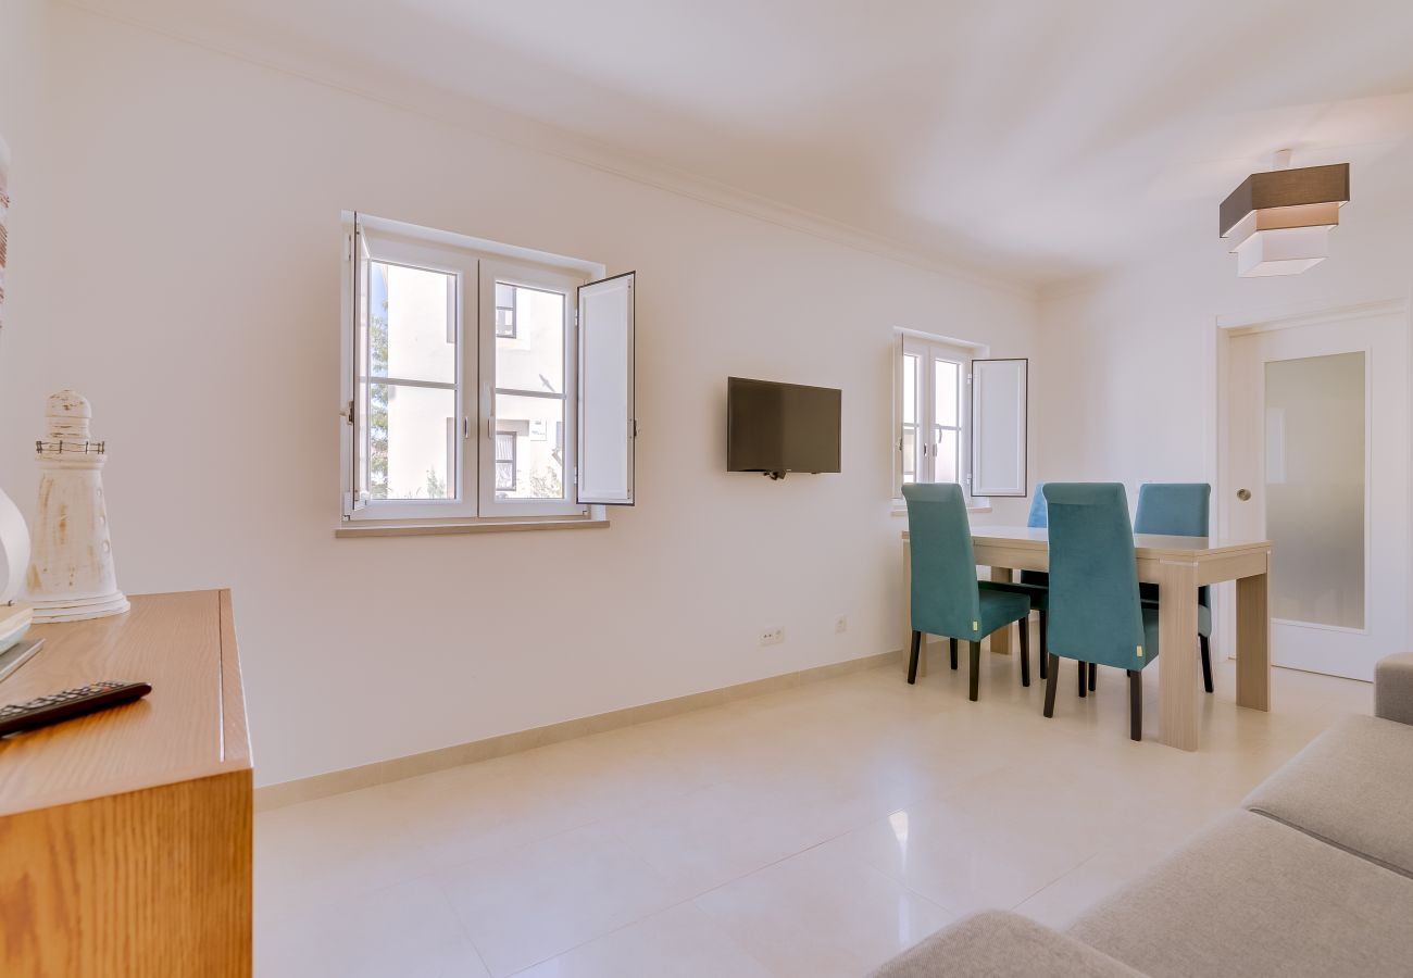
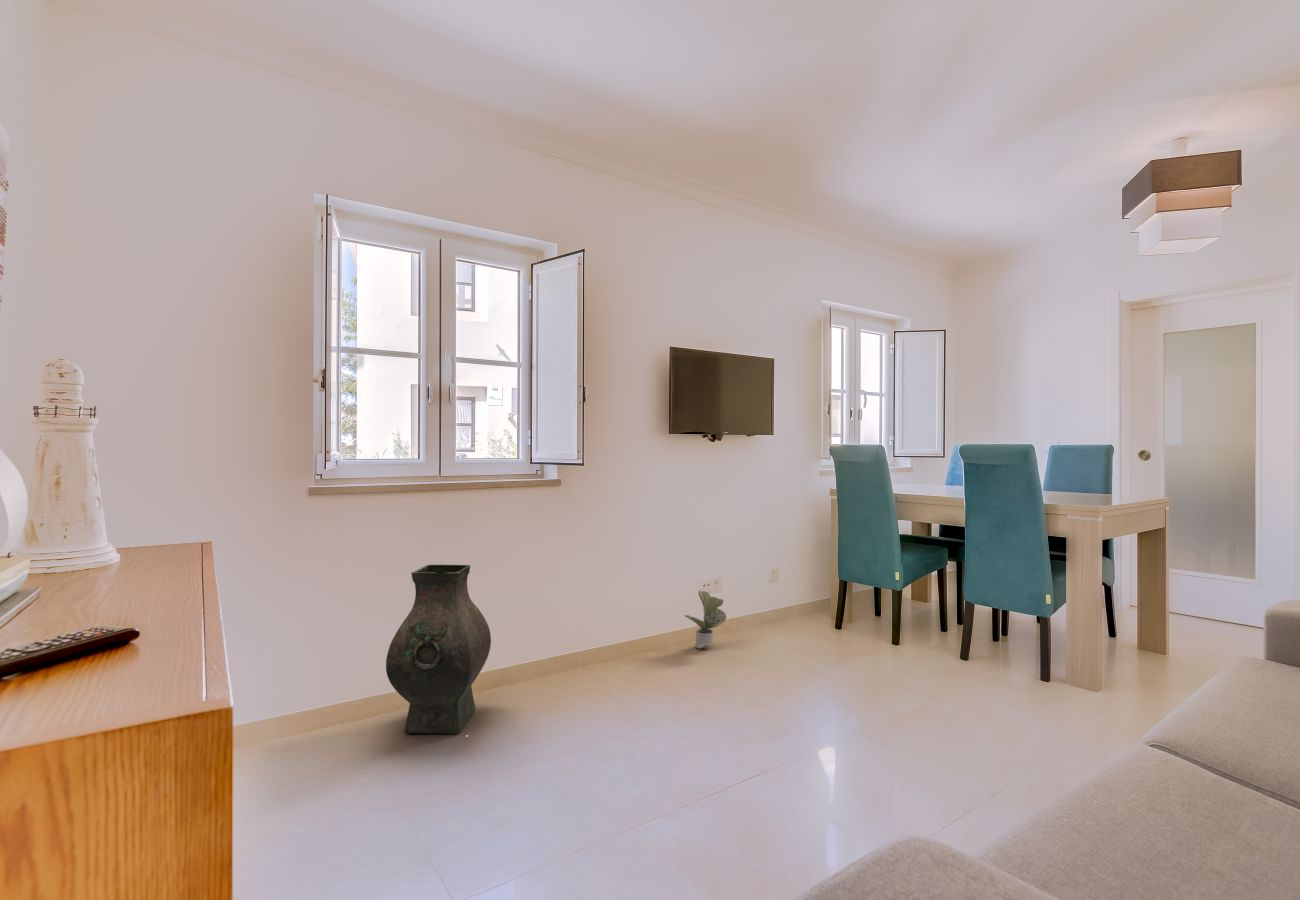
+ potted plant [684,589,727,649]
+ vase [385,563,492,734]
